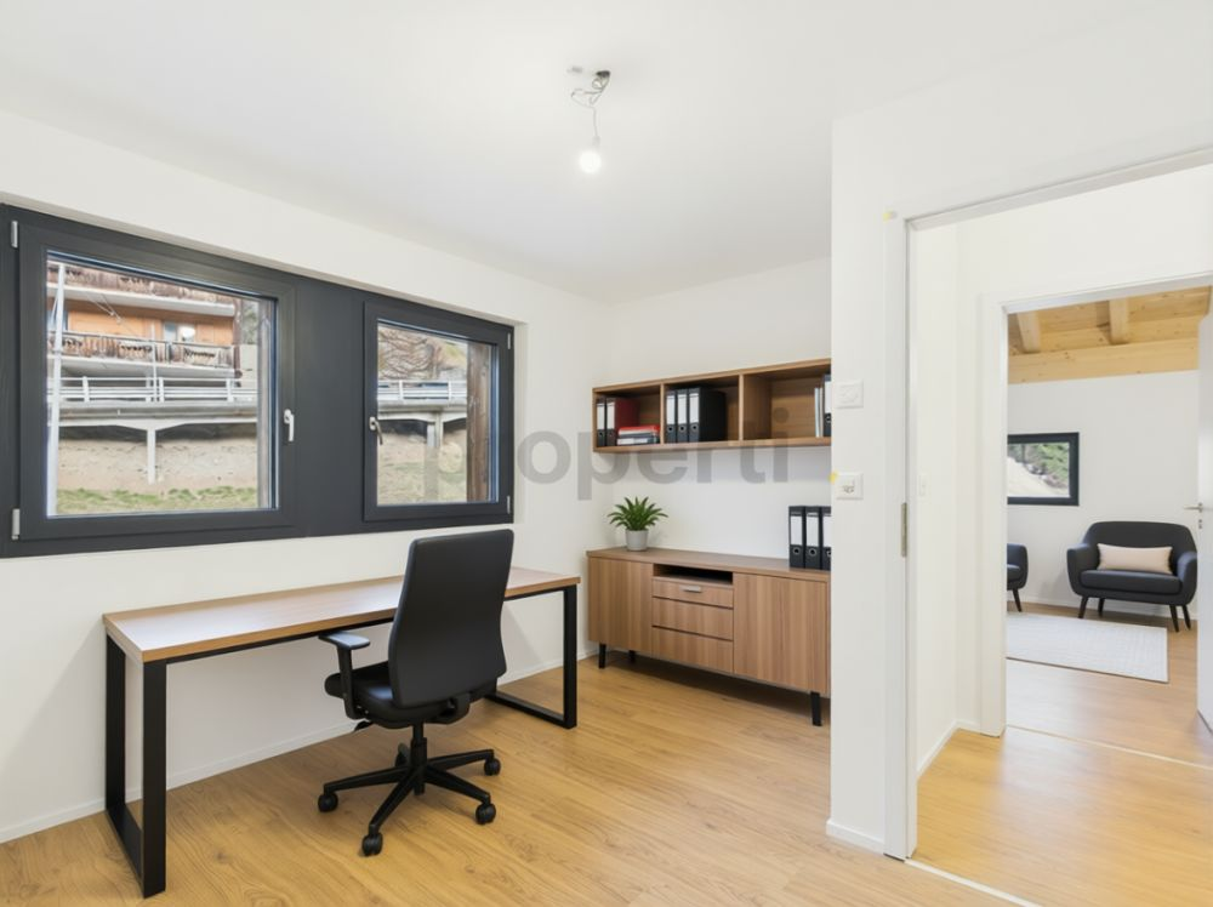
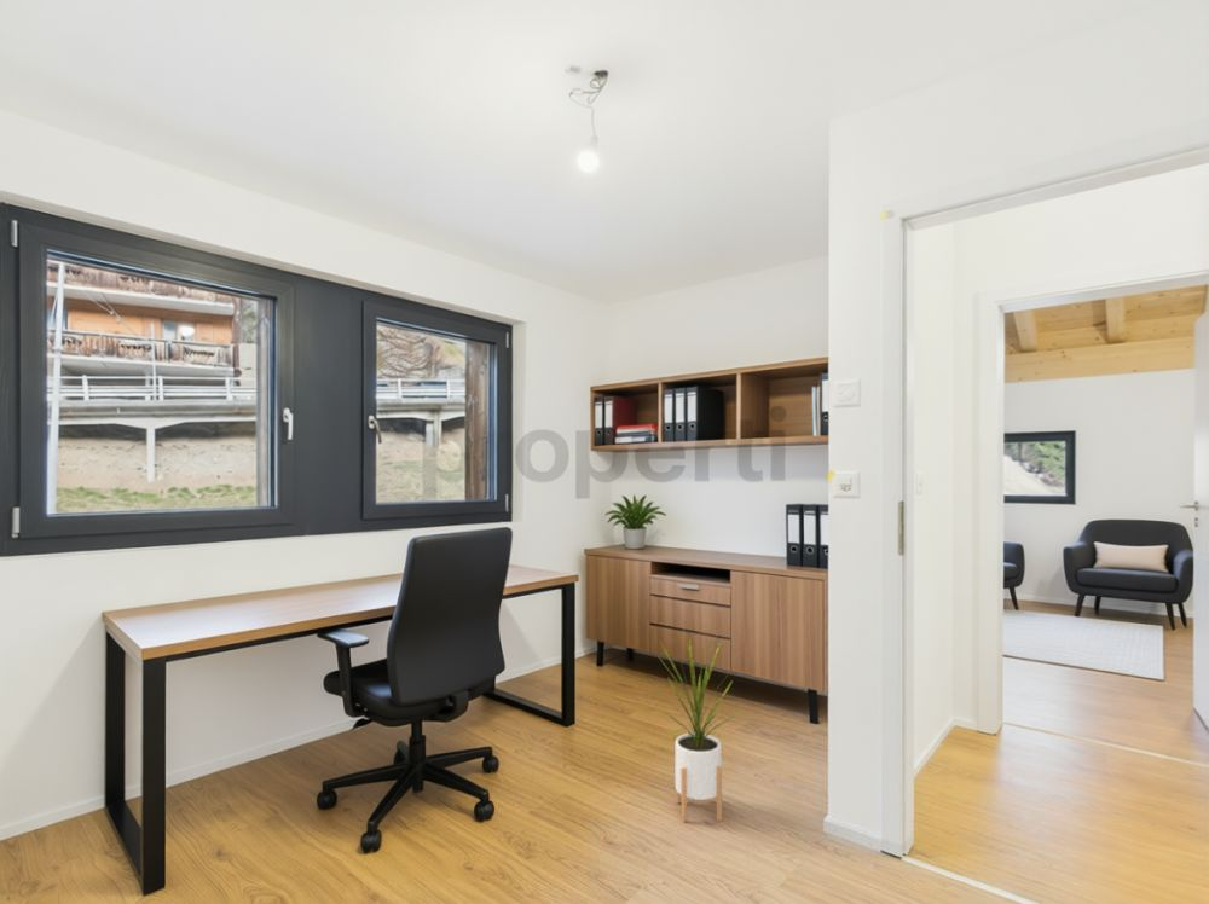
+ house plant [646,628,747,824]
